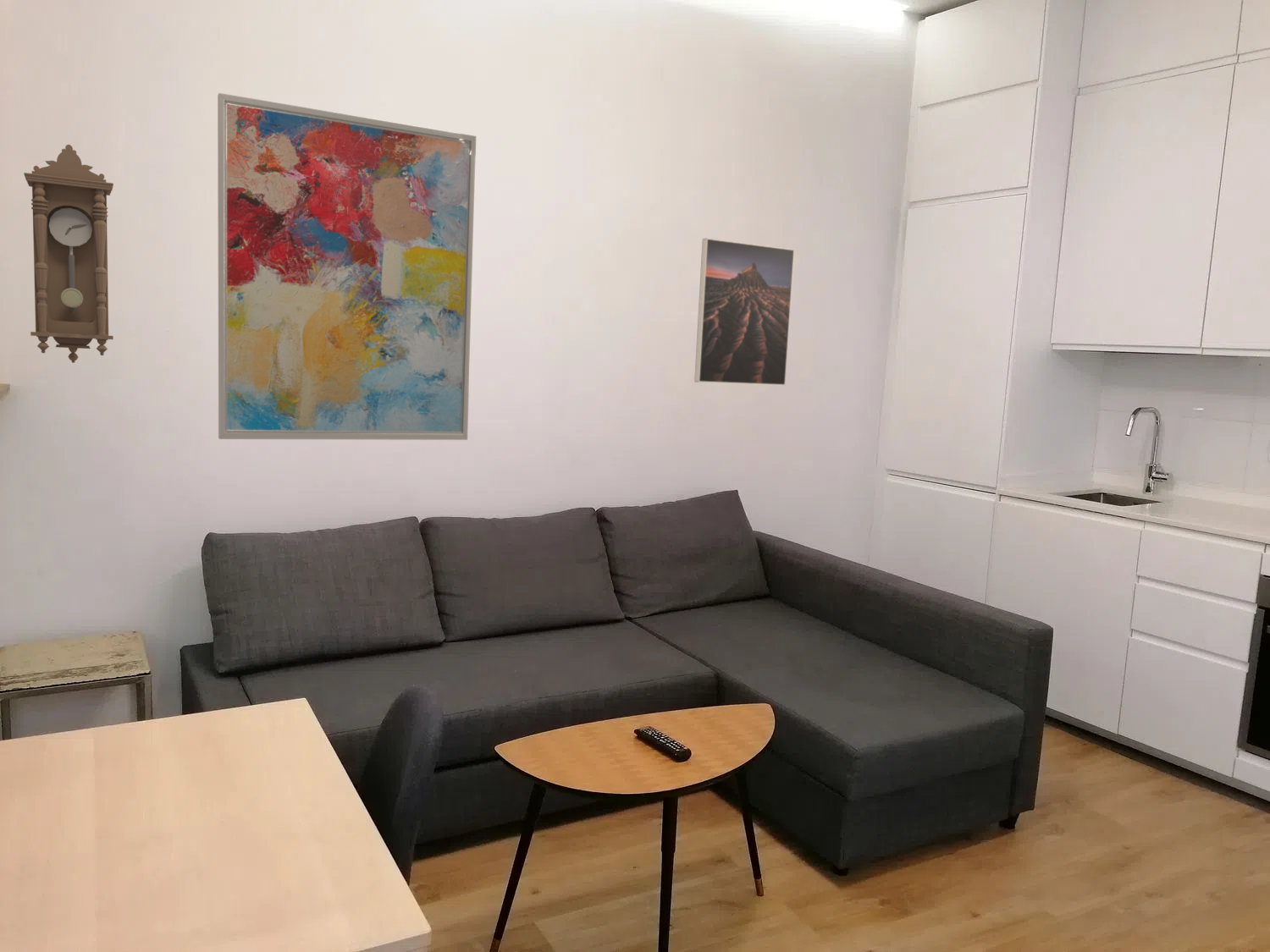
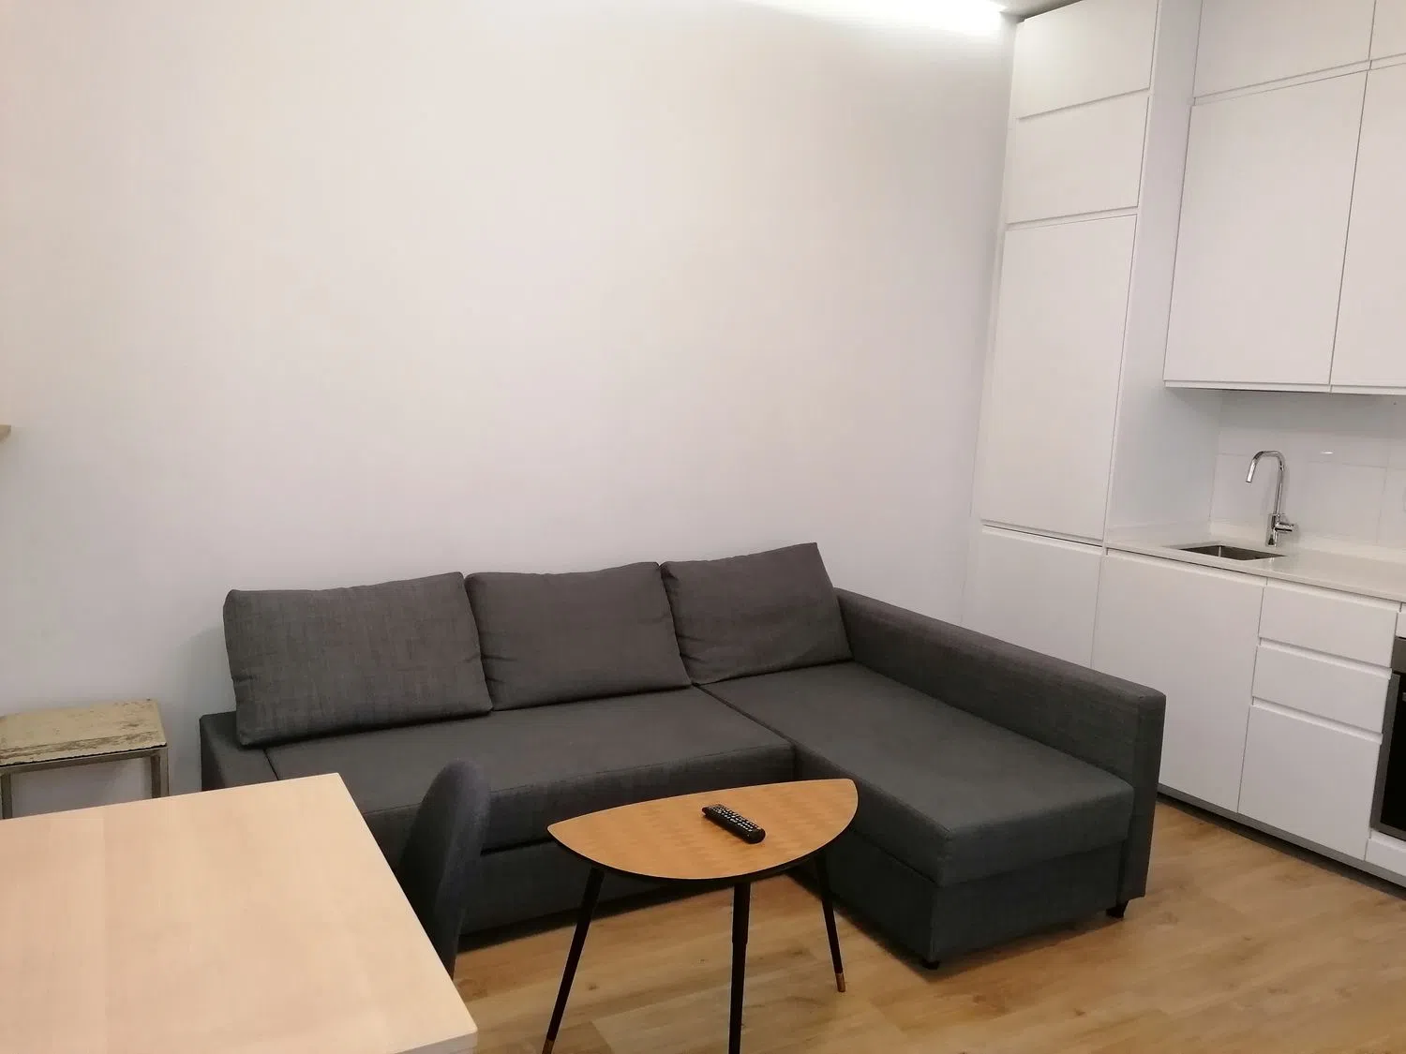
- pendulum clock [23,144,114,364]
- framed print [693,237,796,387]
- wall art [217,92,477,441]
